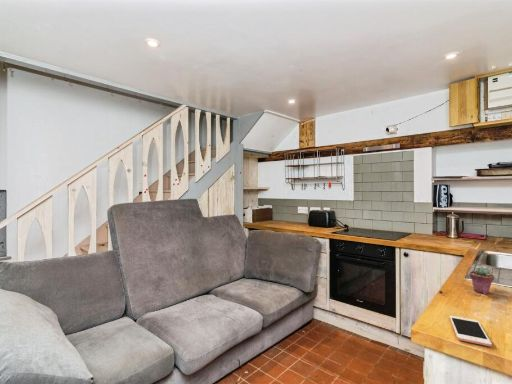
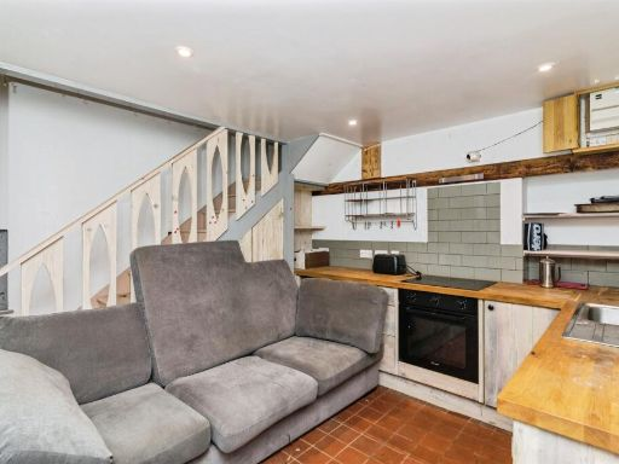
- cell phone [449,315,493,347]
- potted succulent [469,266,495,295]
